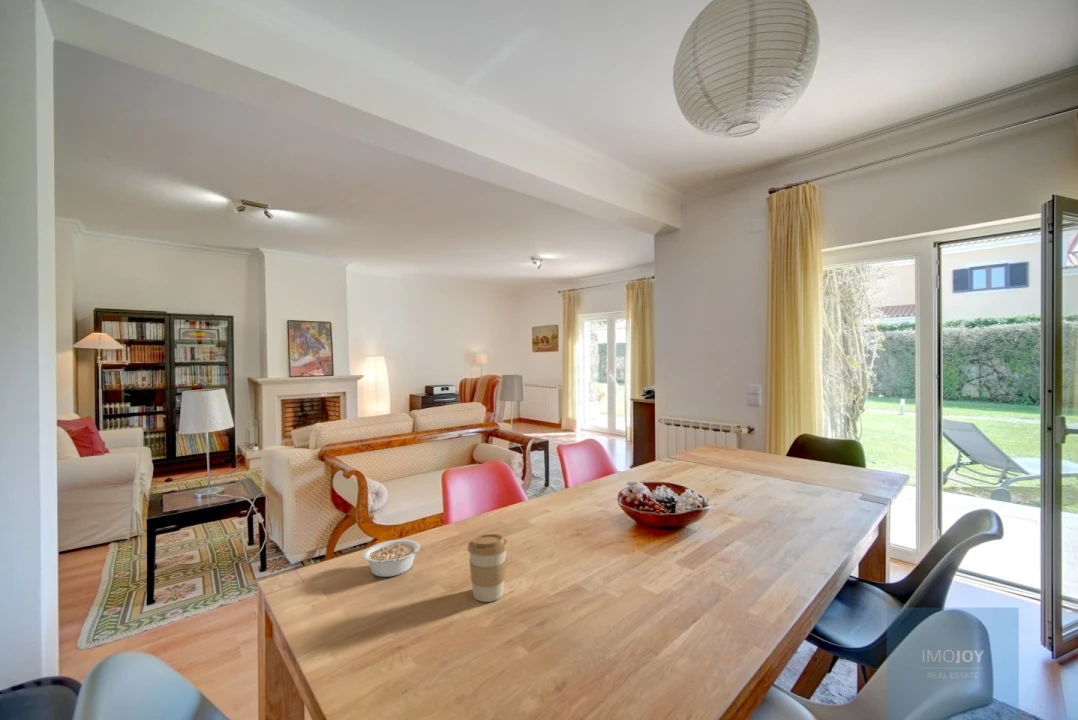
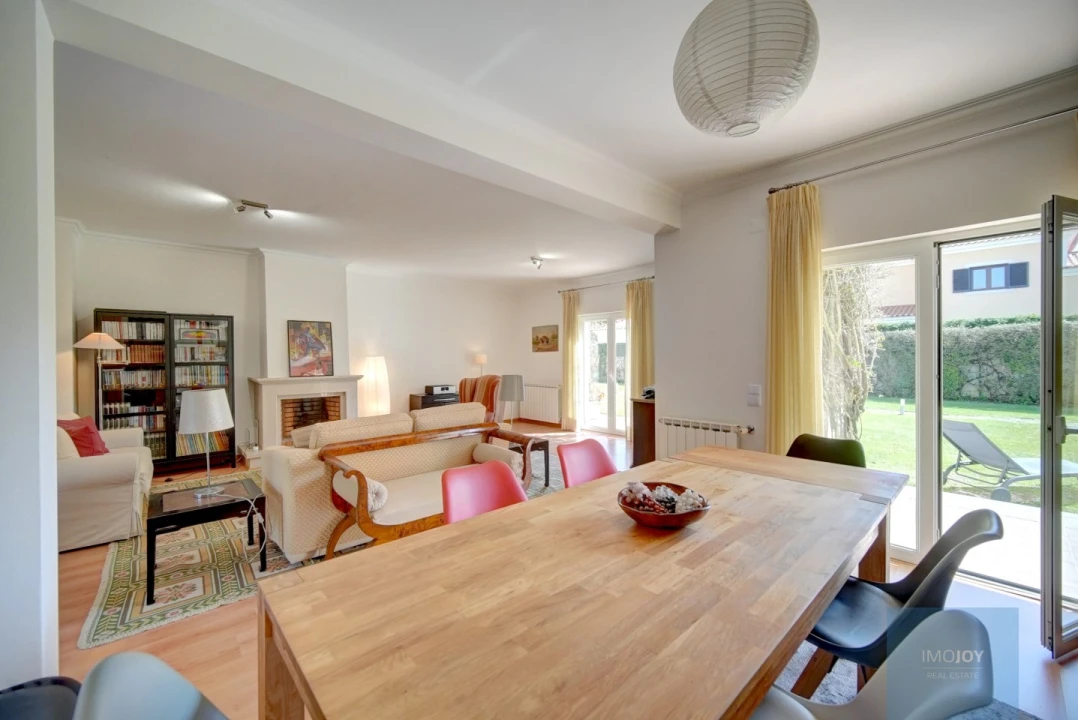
- coffee cup [466,533,509,603]
- legume [362,538,426,578]
